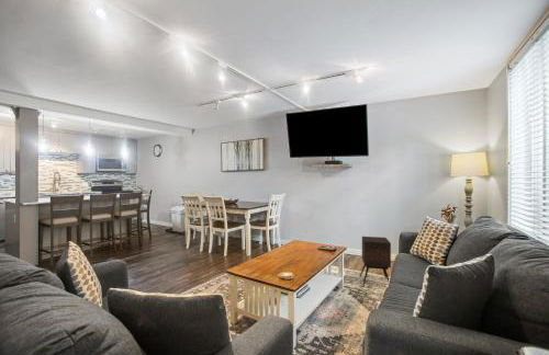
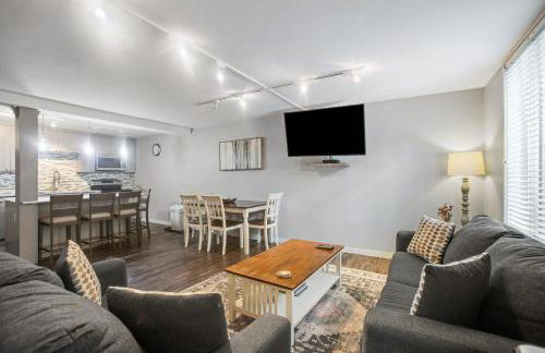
- side table [359,236,392,287]
